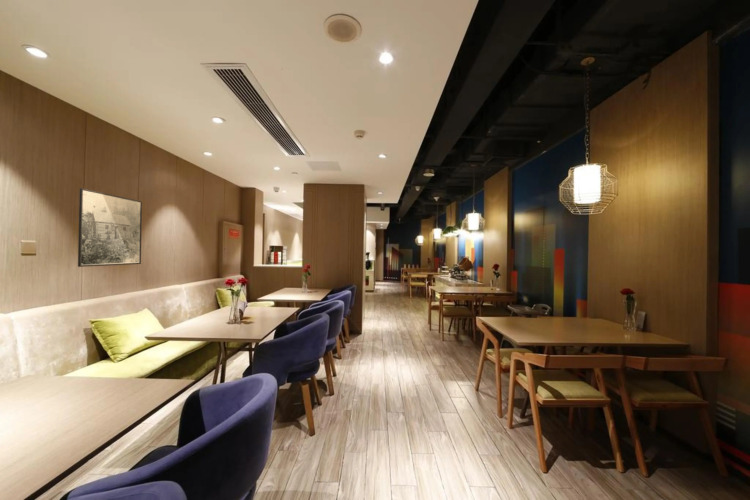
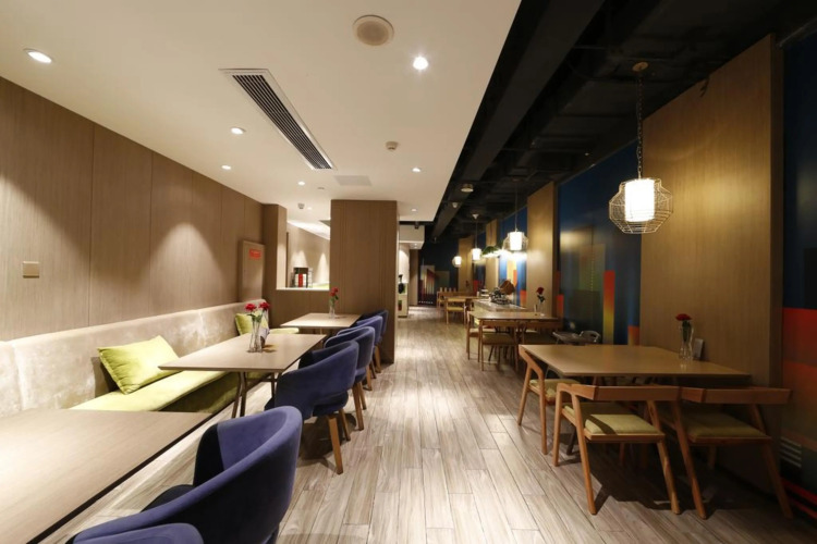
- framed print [77,187,143,268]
